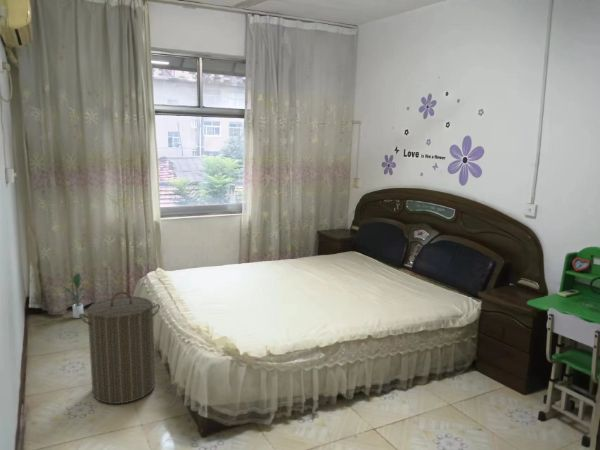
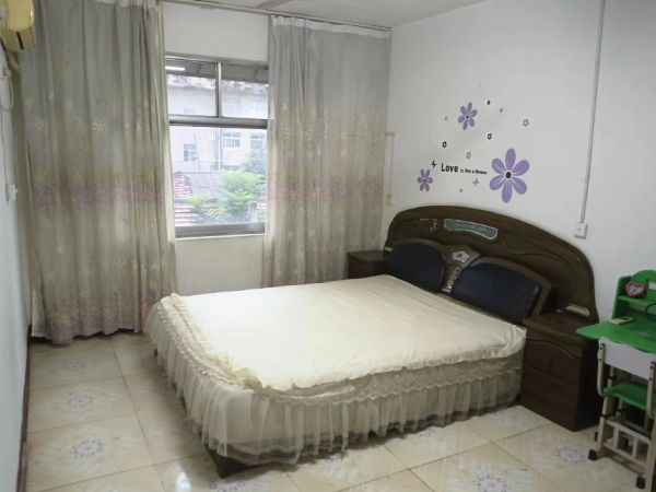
- laundry hamper [79,291,161,405]
- potted plant [63,272,87,319]
